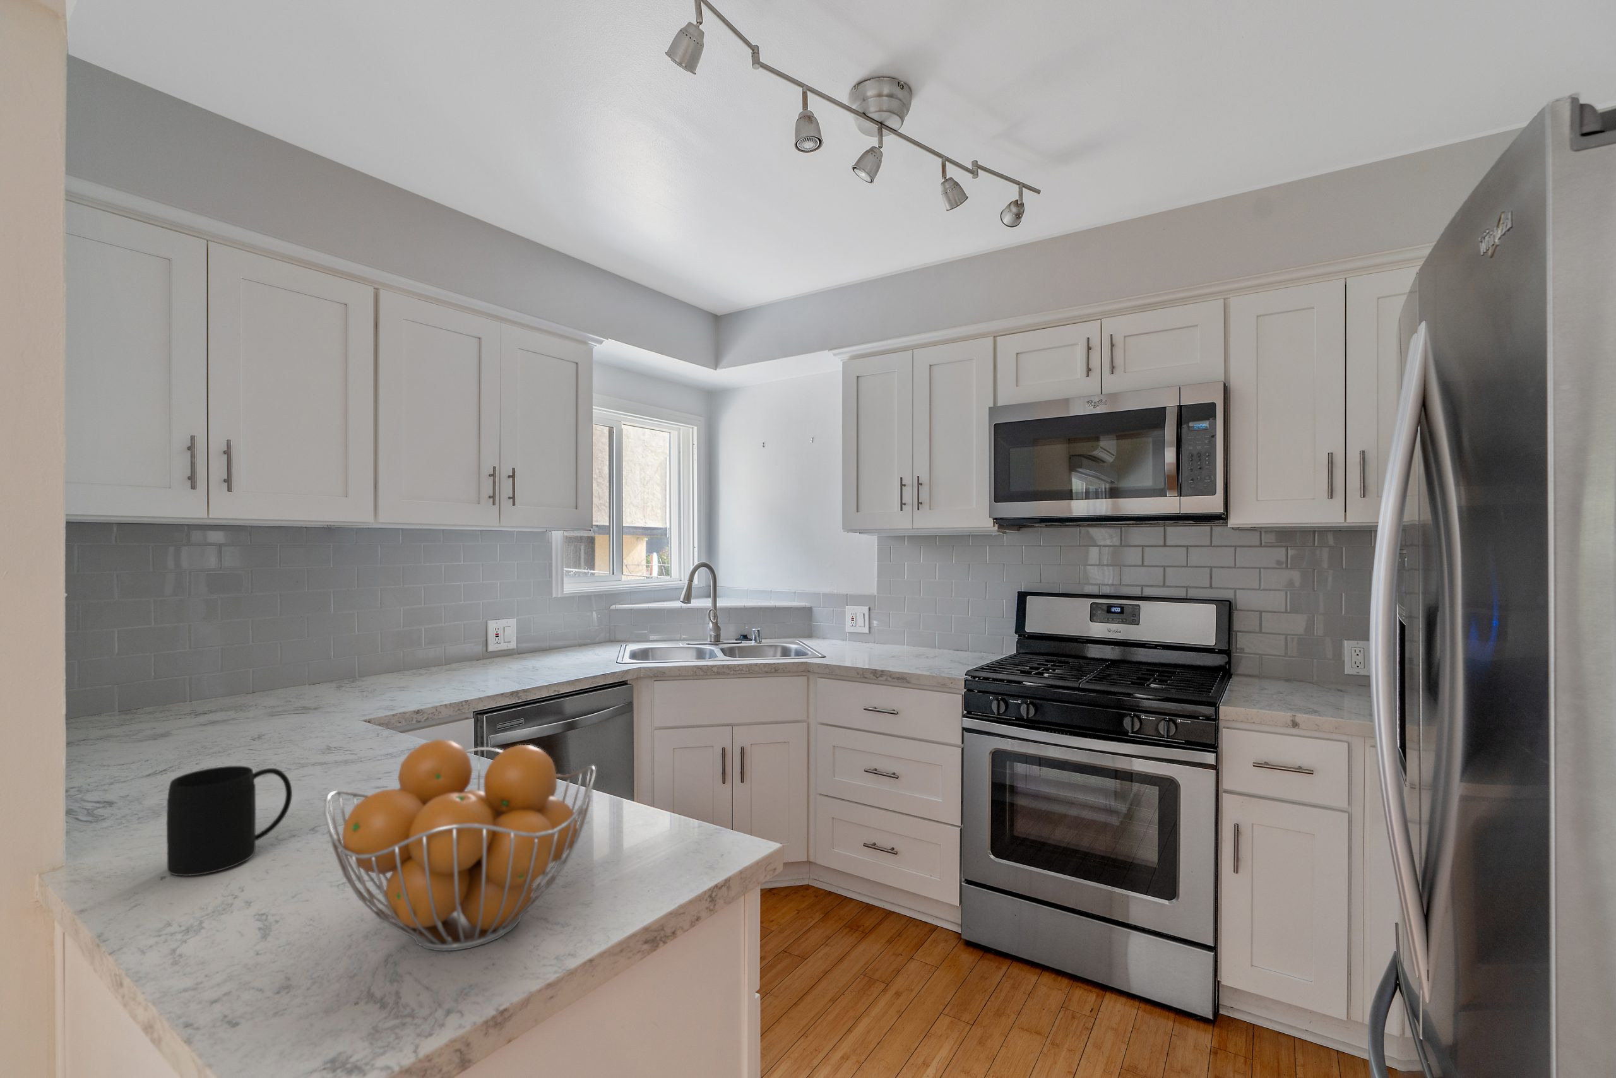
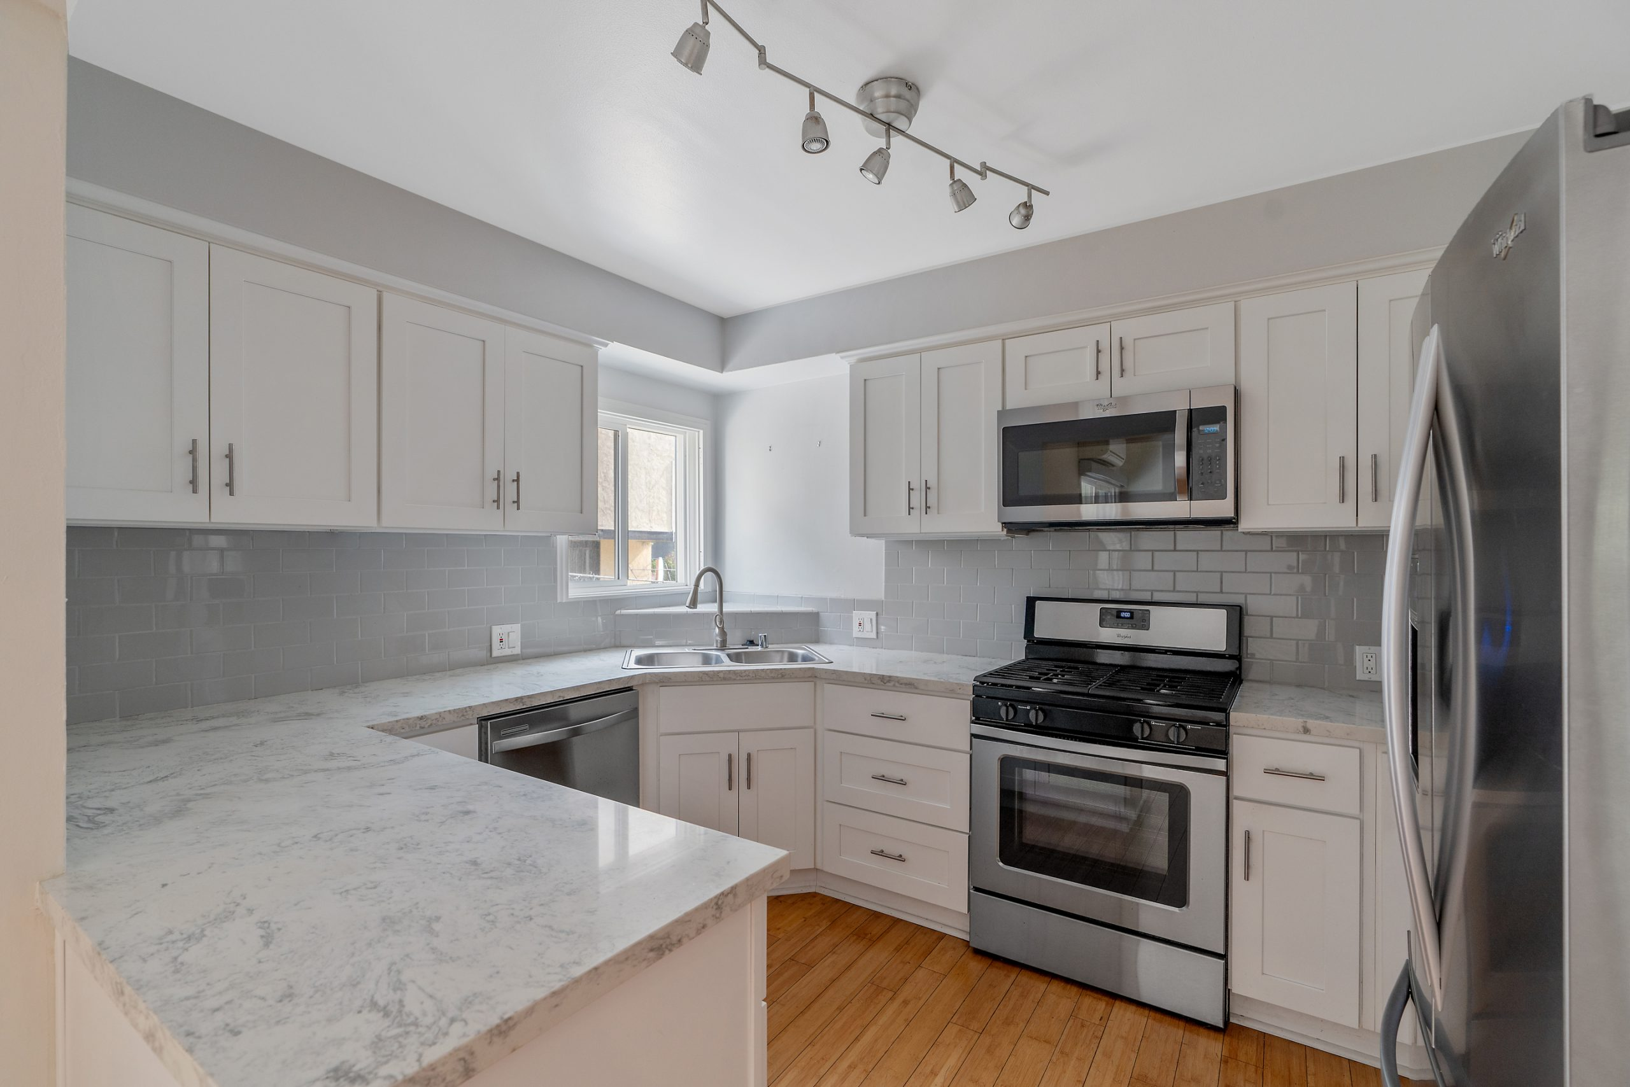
- mug [166,765,292,877]
- fruit basket [324,739,597,952]
